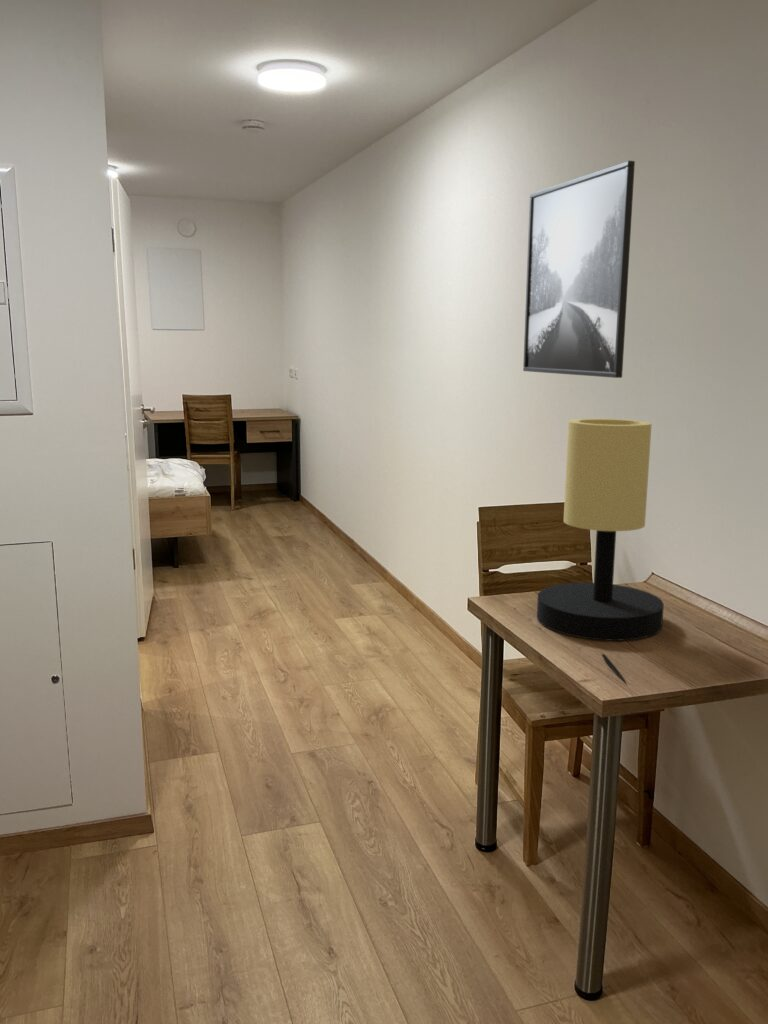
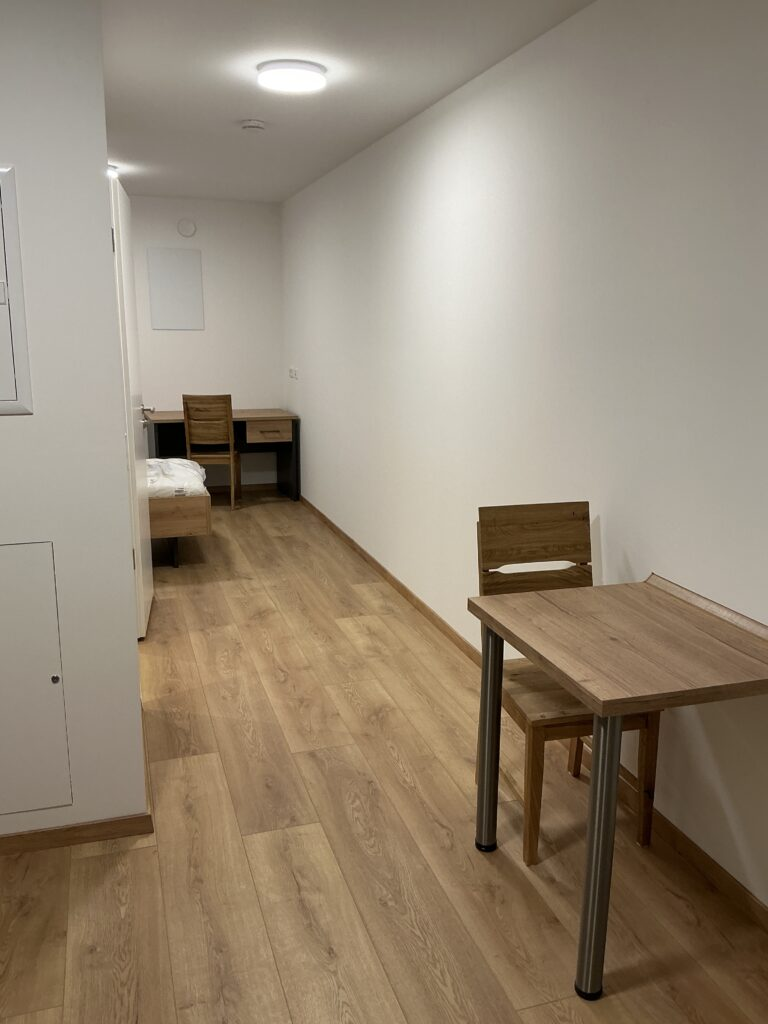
- table lamp [536,418,665,642]
- pen [601,653,627,683]
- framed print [522,160,636,379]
